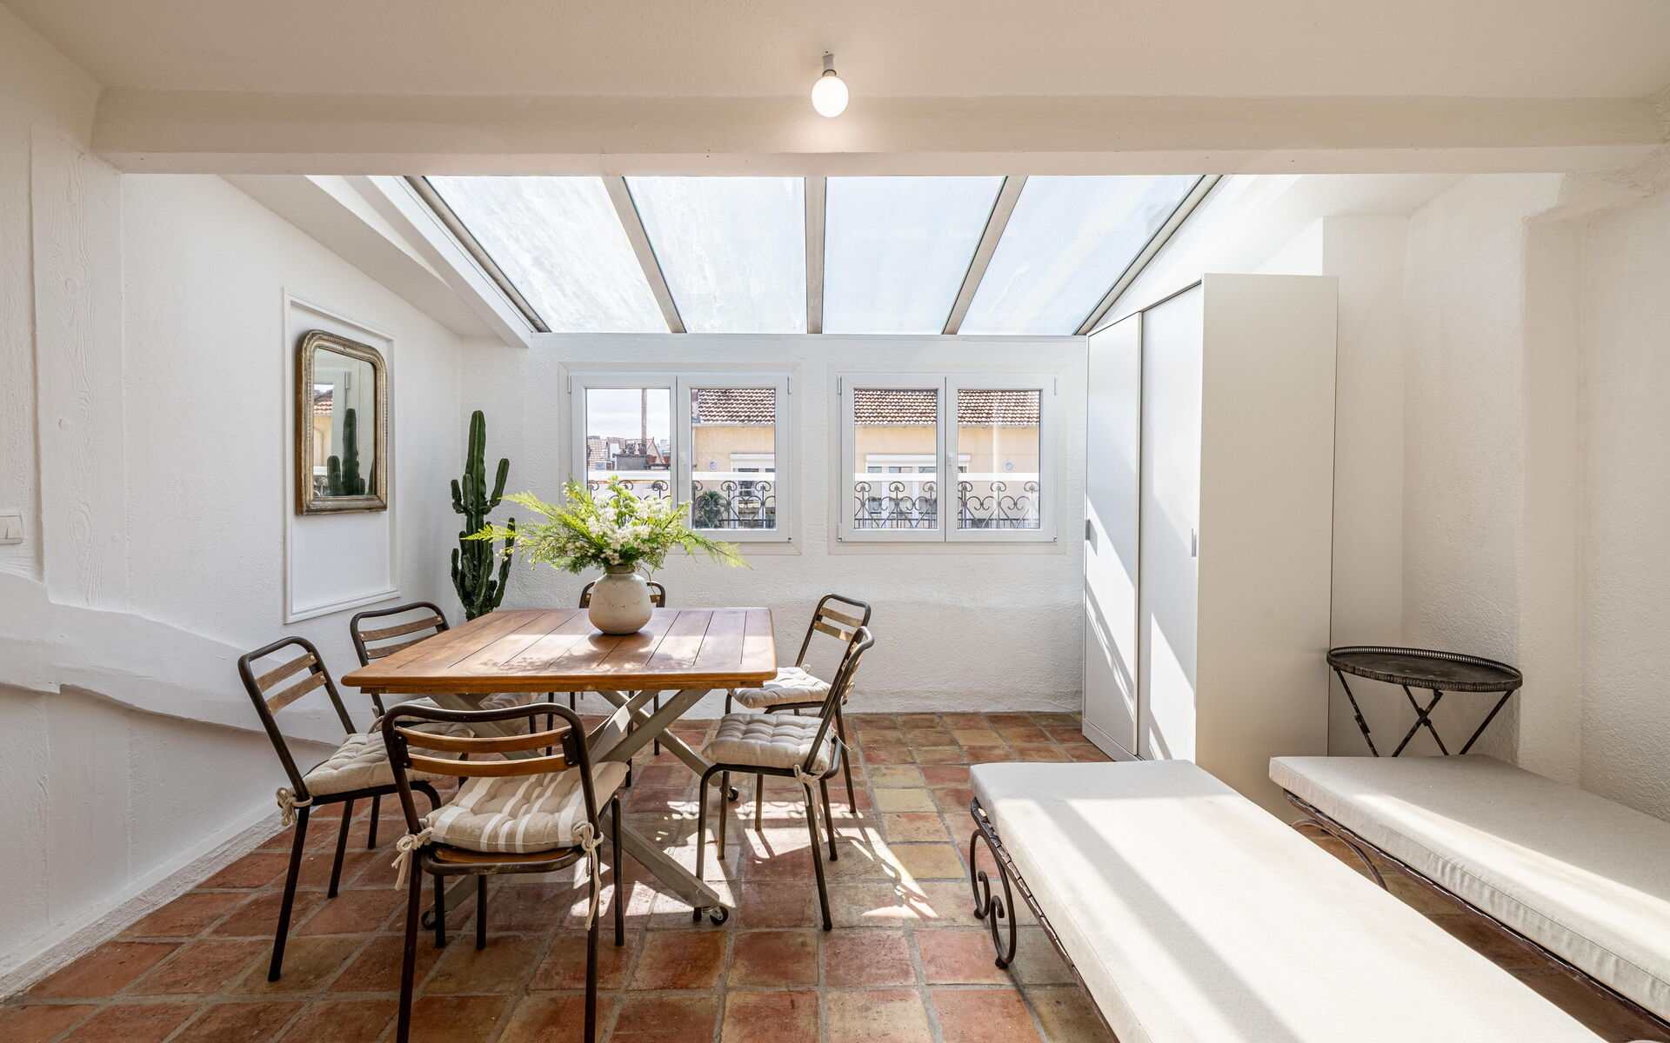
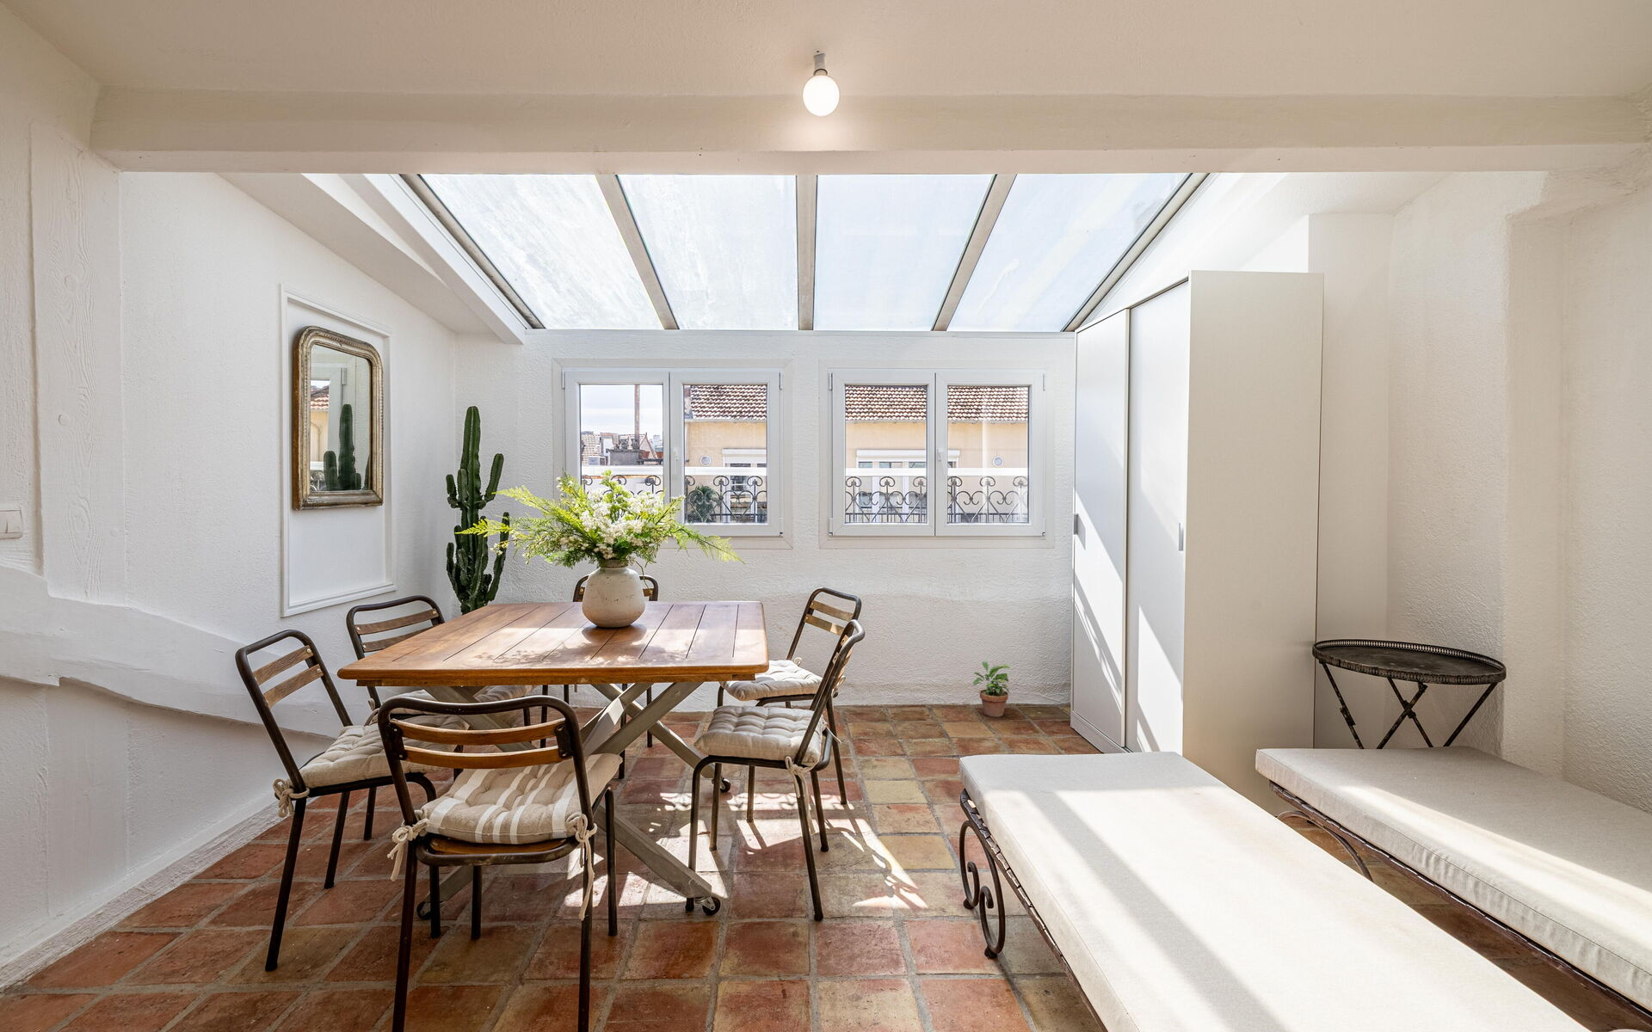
+ potted plant [972,661,1012,718]
